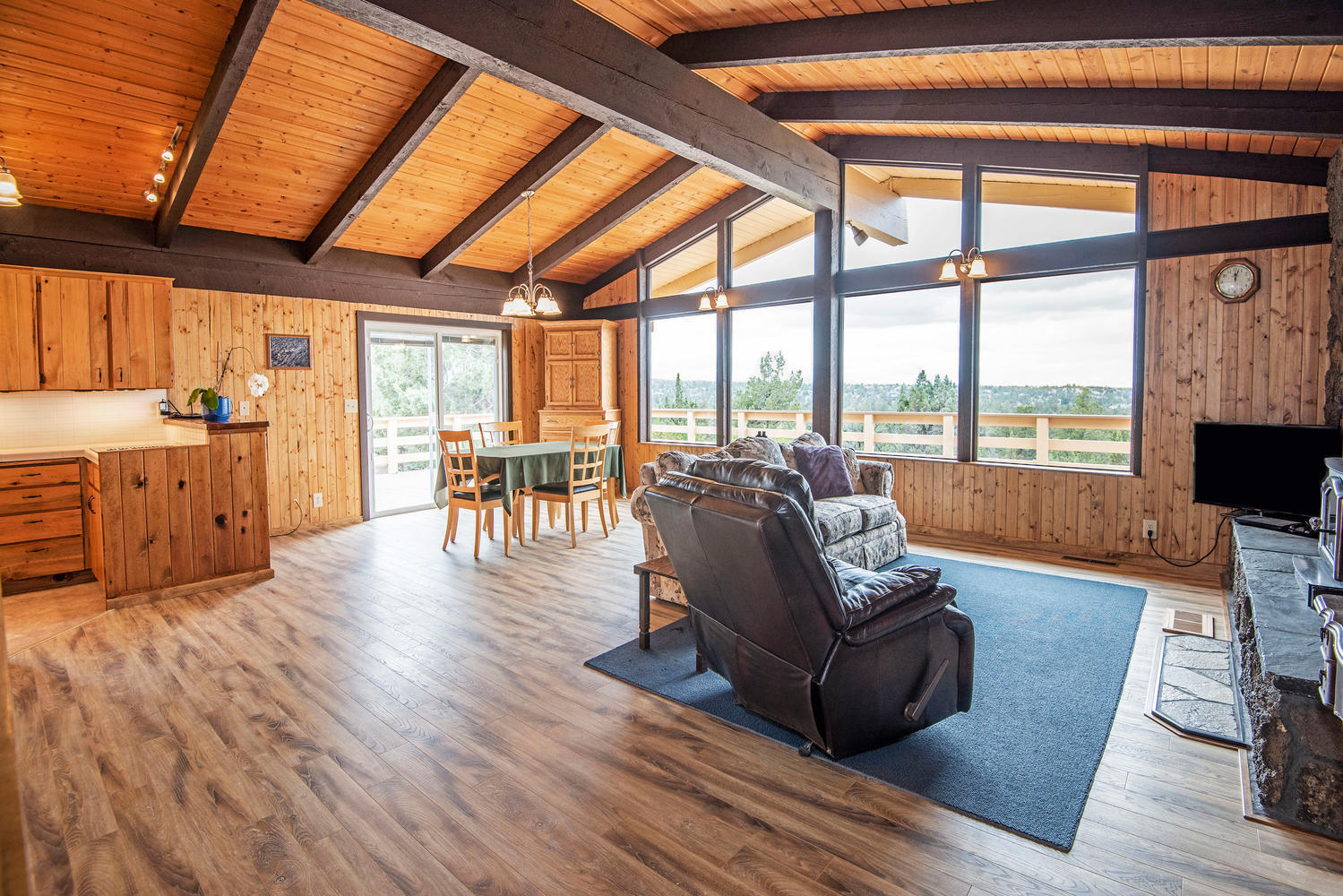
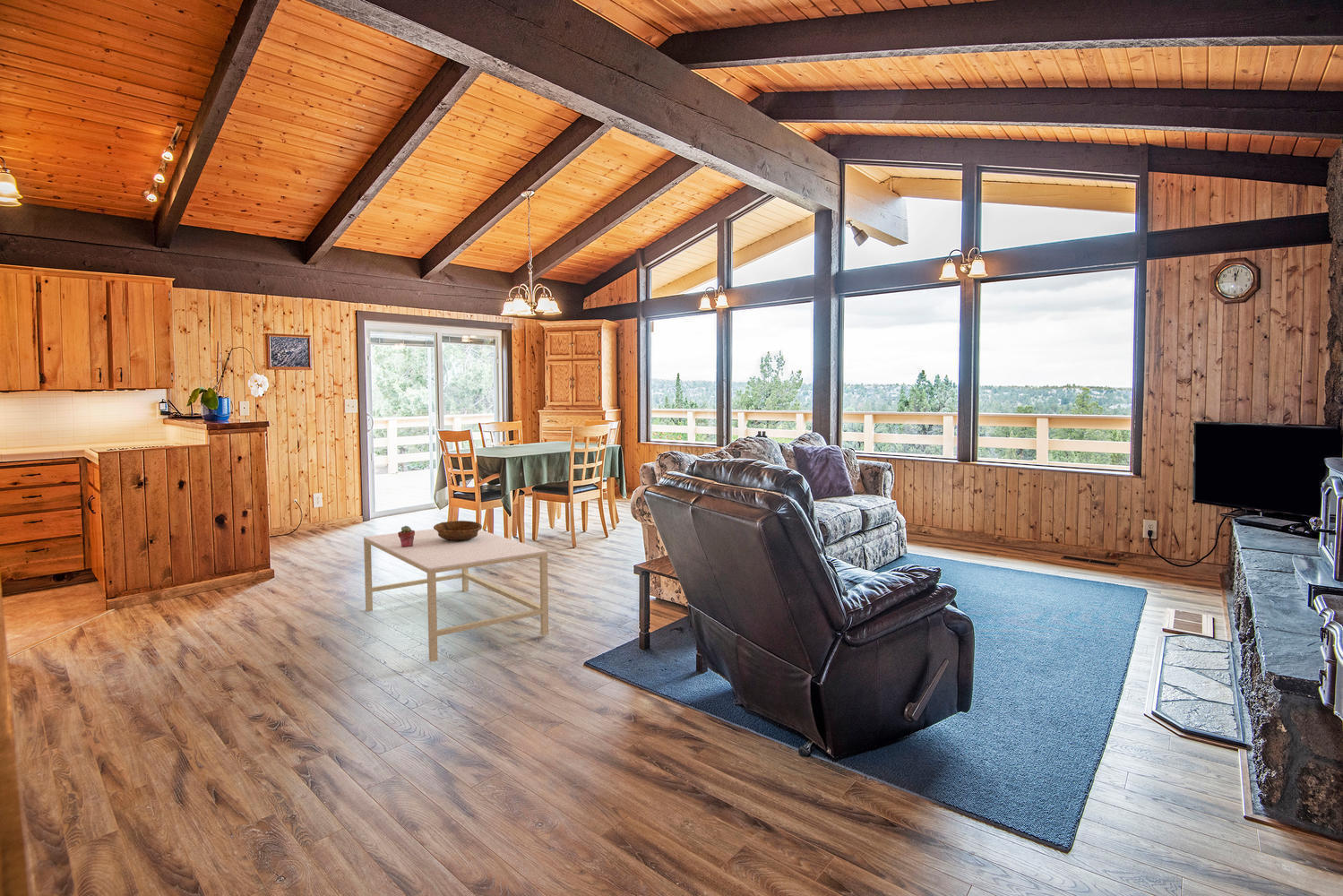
+ decorative bowl [433,520,483,541]
+ potted succulent [397,525,416,547]
+ coffee table [363,528,549,663]
